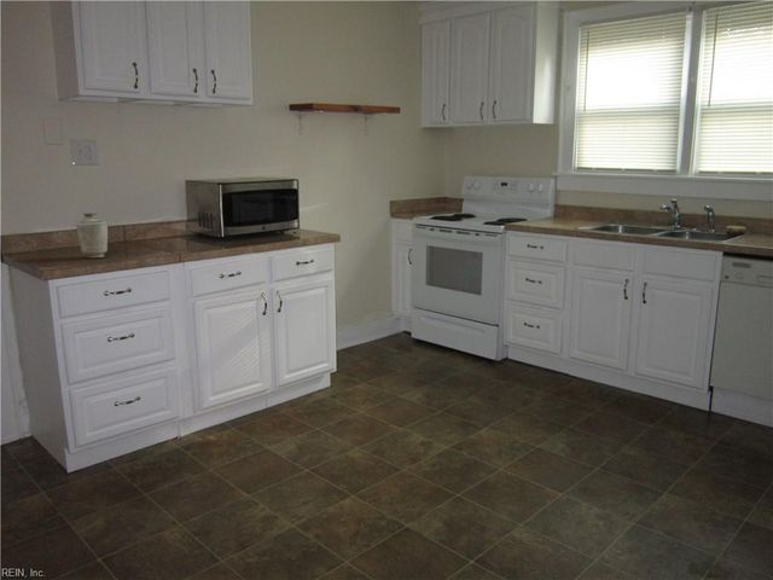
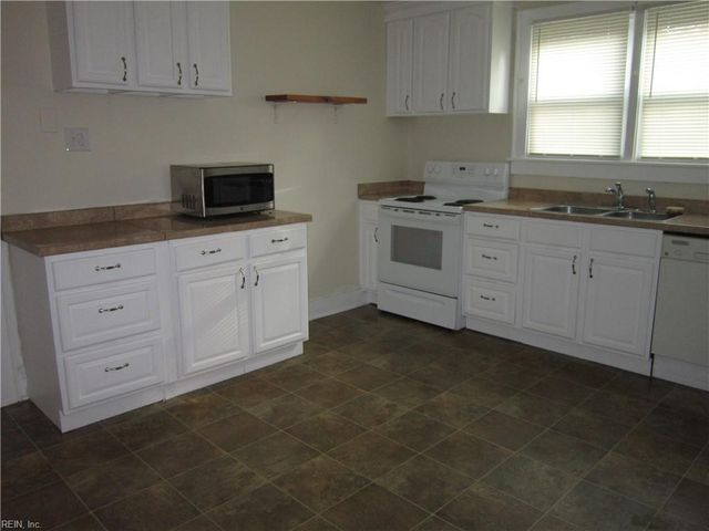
- vase [75,210,109,259]
